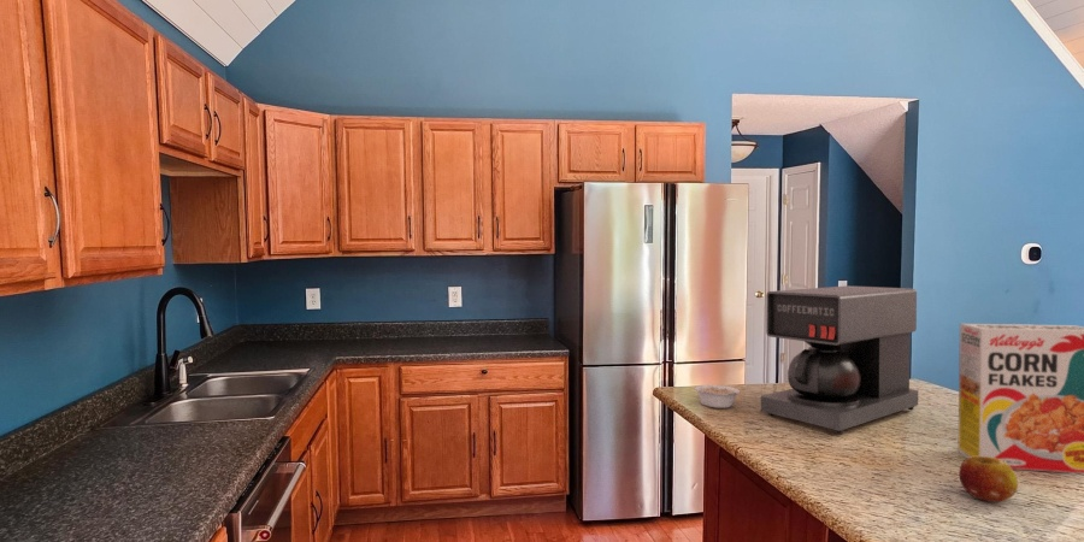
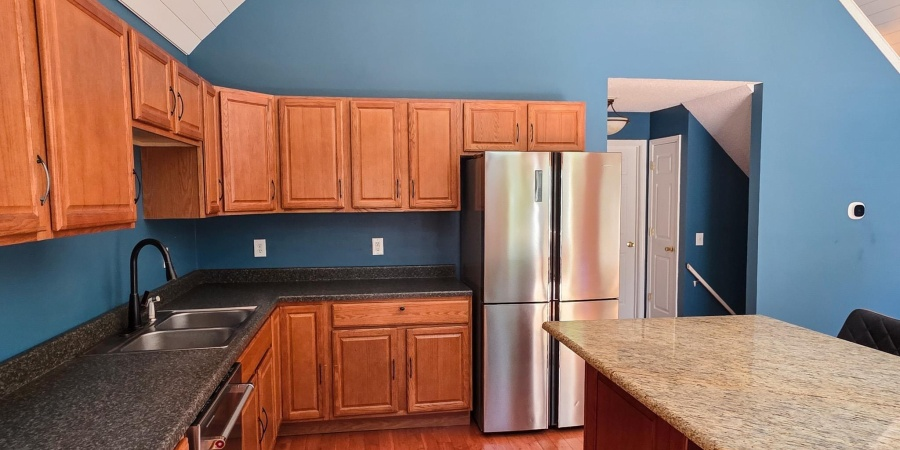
- cereal box [956,323,1084,475]
- coffee maker [760,284,919,435]
- fruit [958,456,1019,503]
- legume [693,383,741,410]
